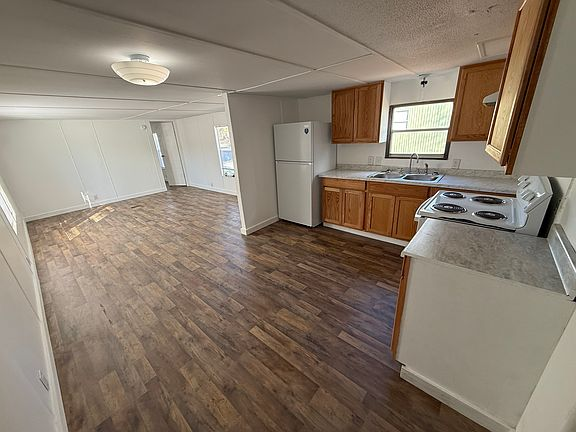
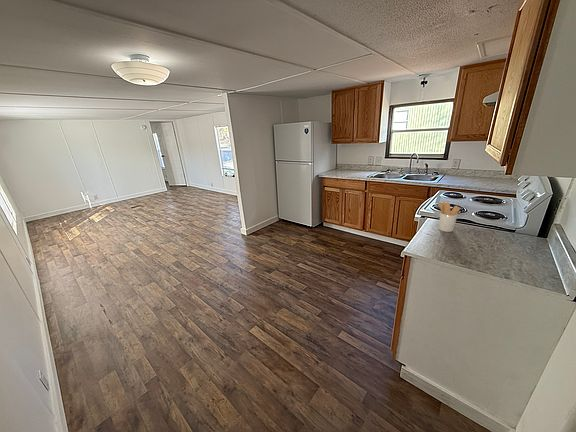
+ utensil holder [437,201,461,233]
